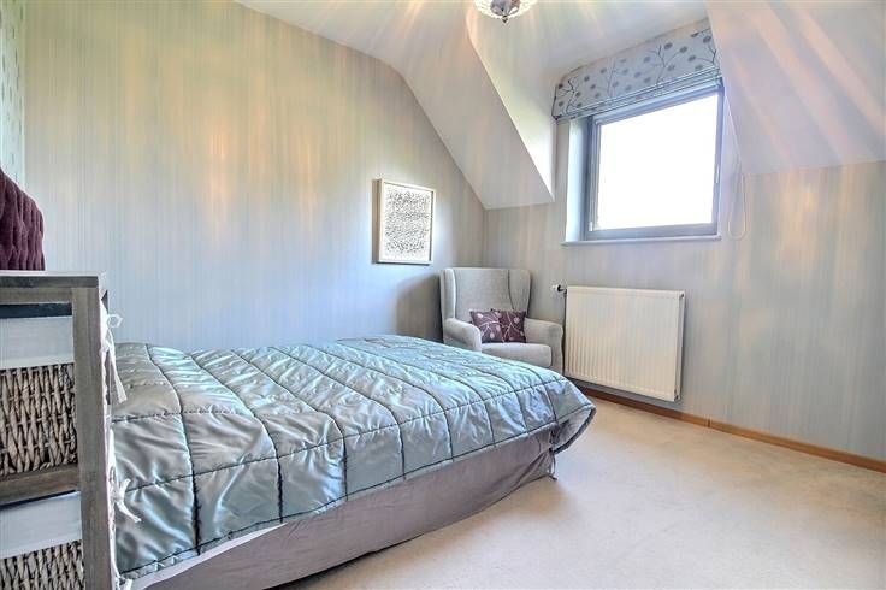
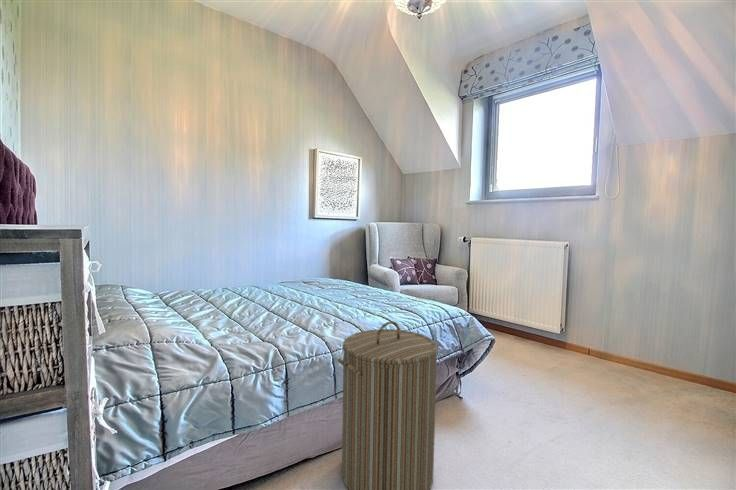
+ laundry hamper [336,320,439,490]
